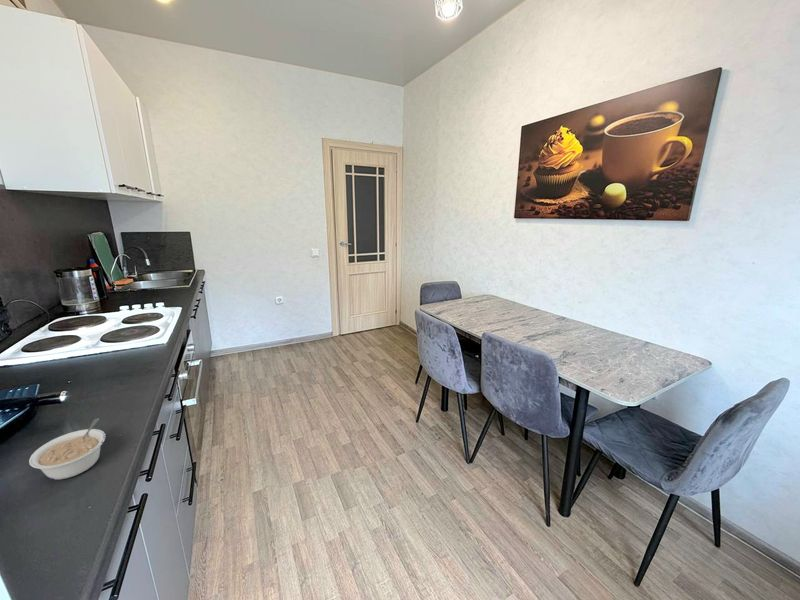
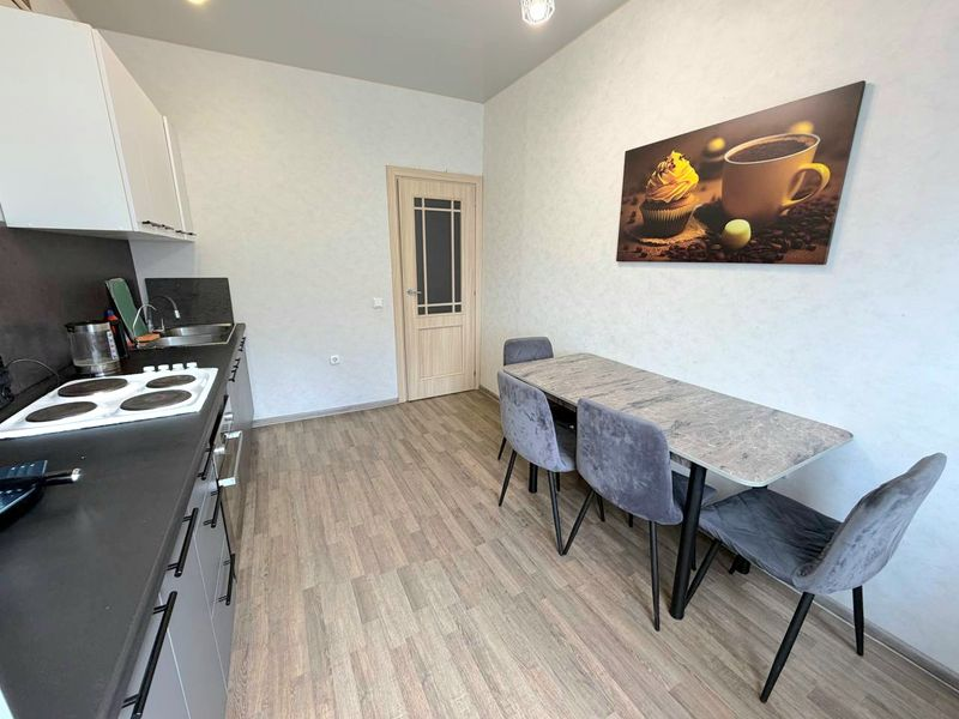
- legume [28,417,107,481]
